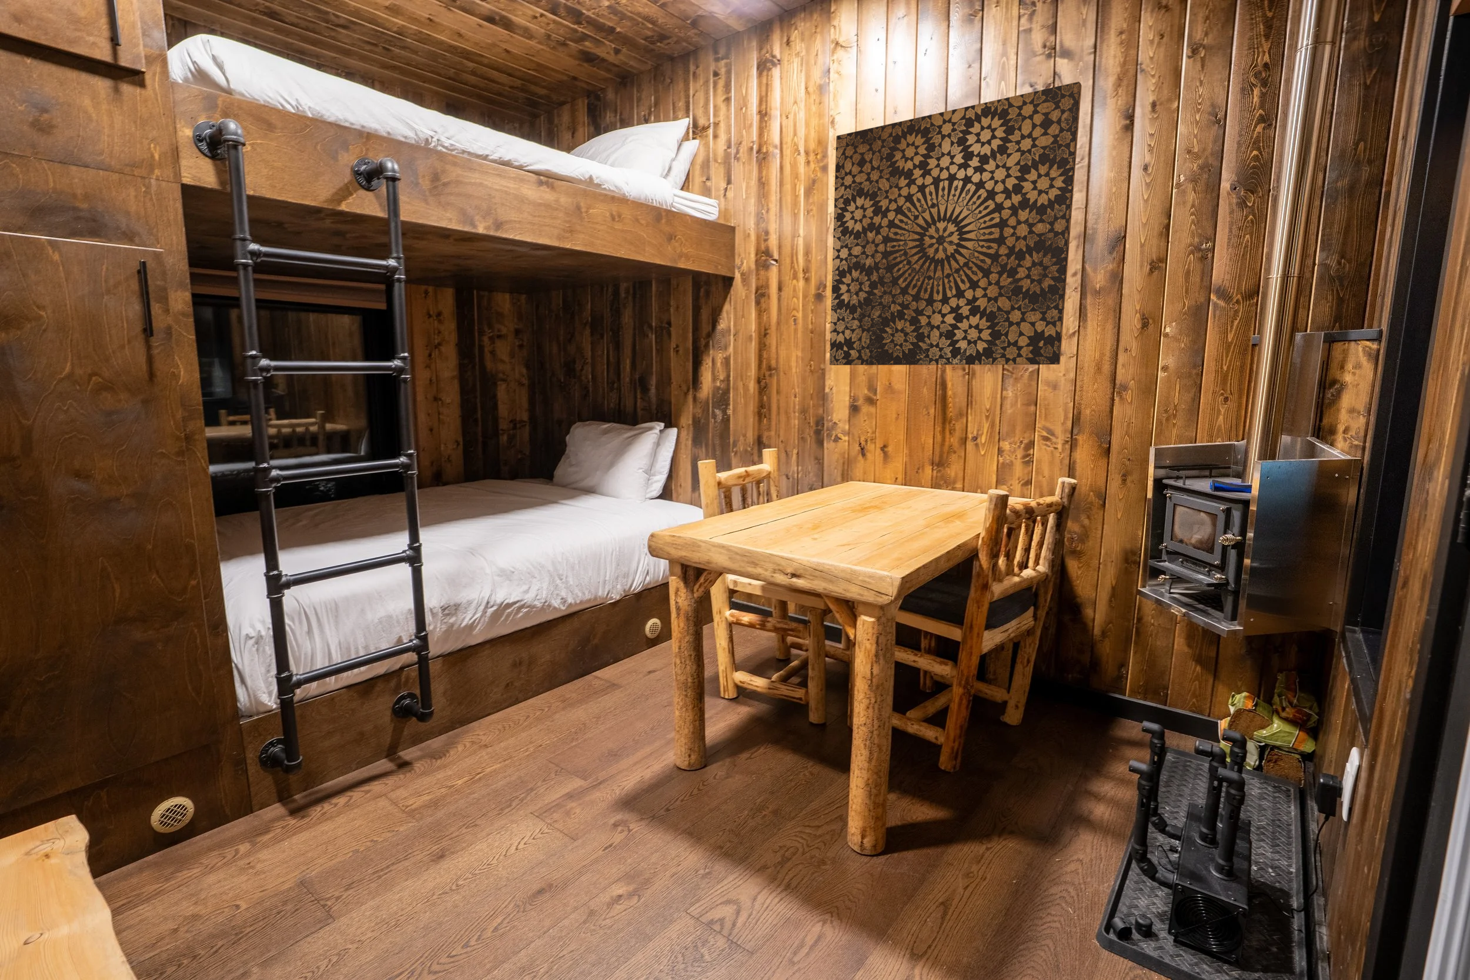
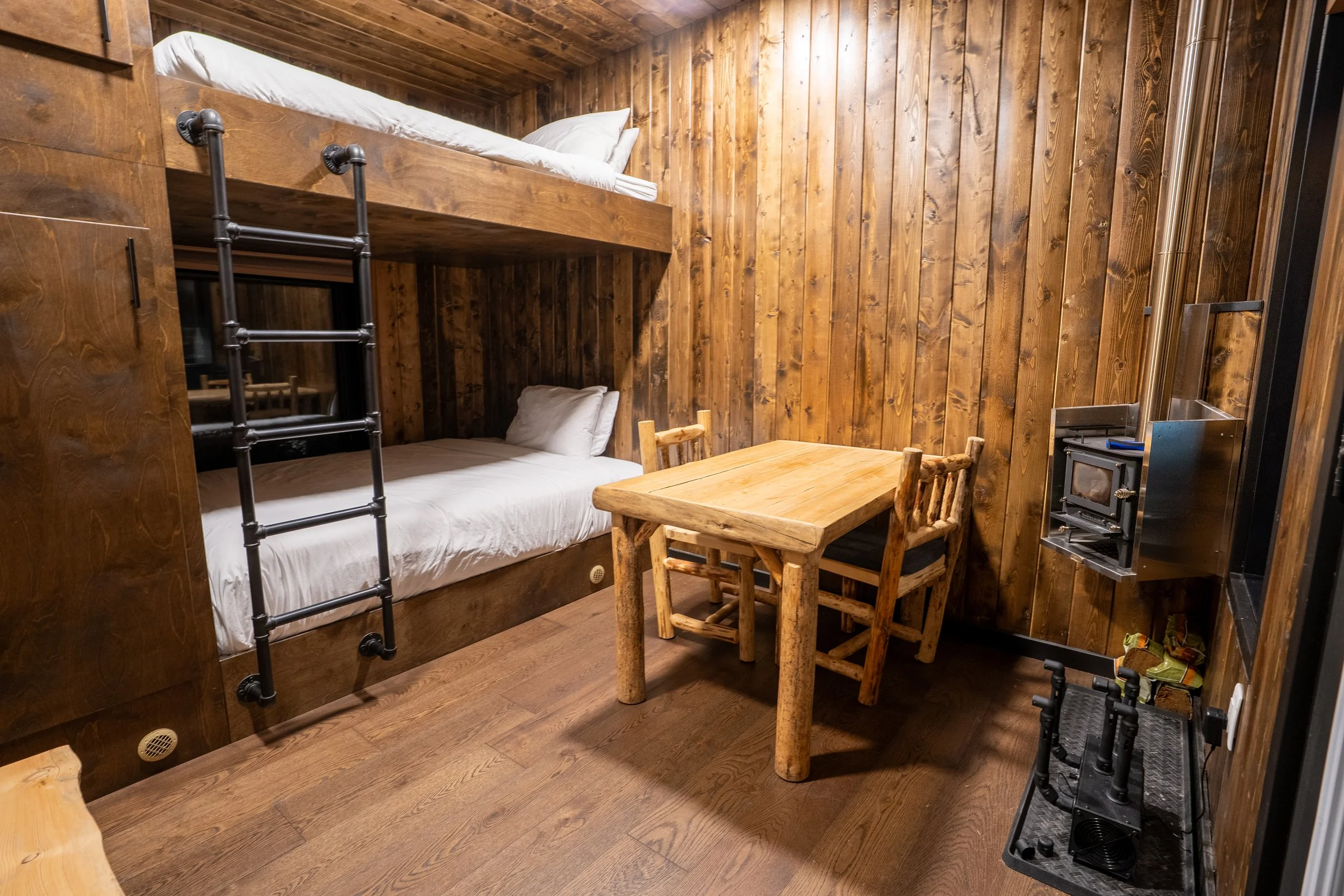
- wall art [829,81,1083,365]
